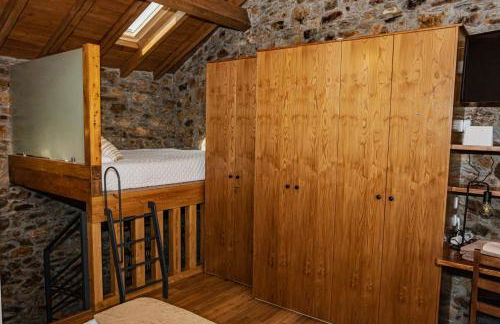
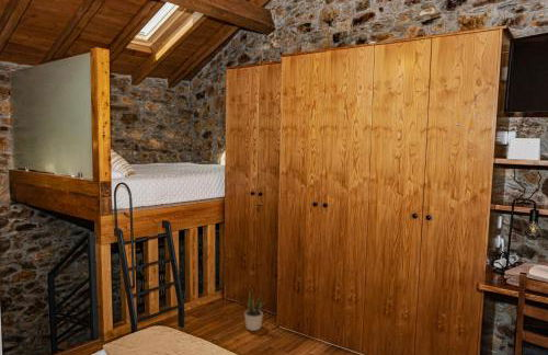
+ potted plant [243,288,266,332]
